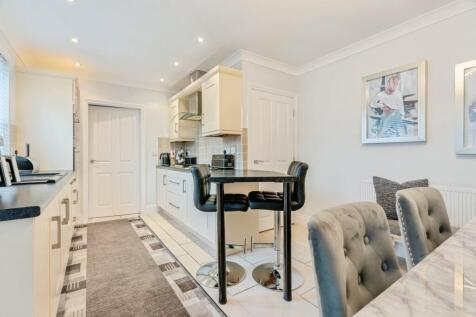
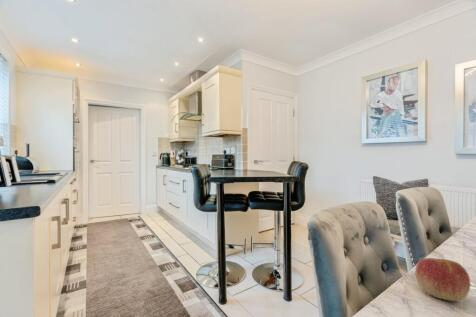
+ apple [414,257,471,302]
